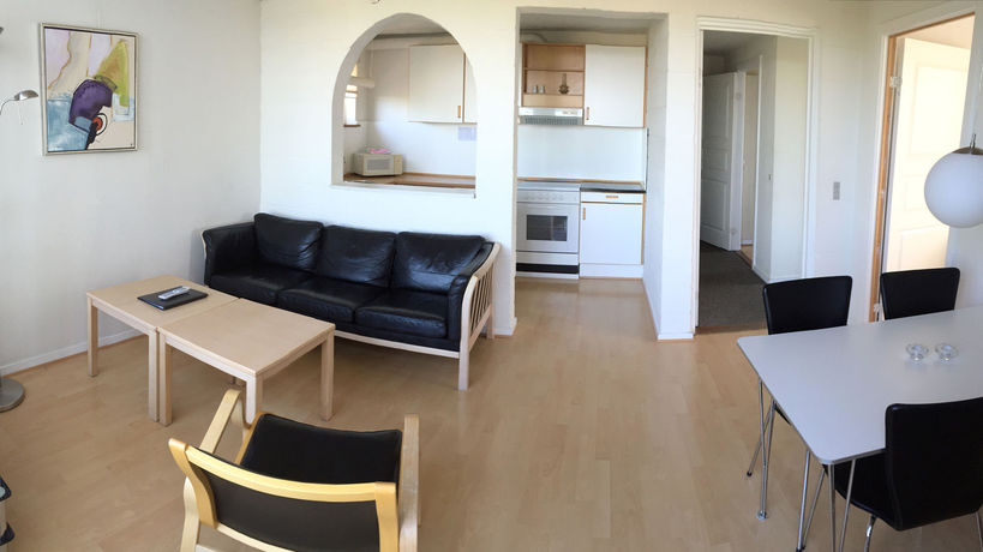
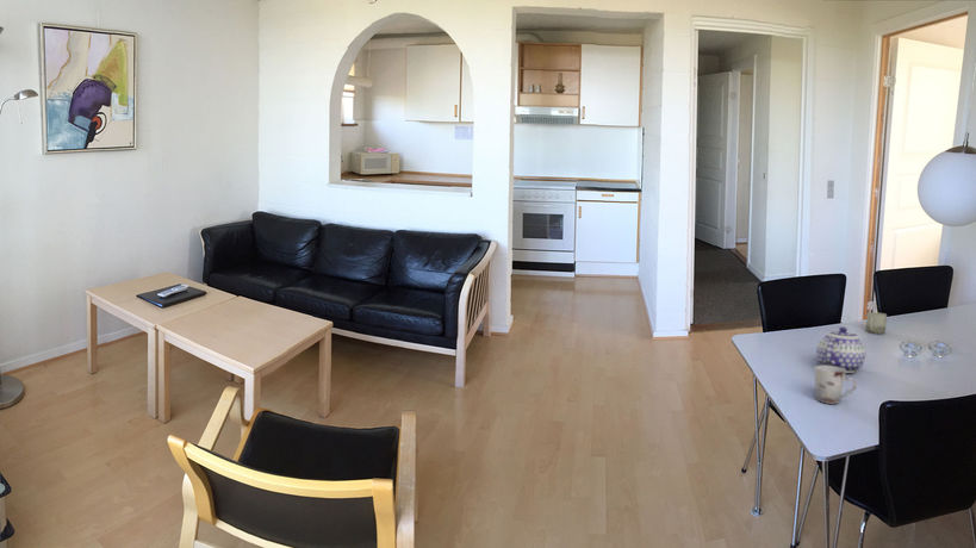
+ cup [814,365,858,405]
+ teapot [815,325,866,374]
+ cup [865,311,888,335]
